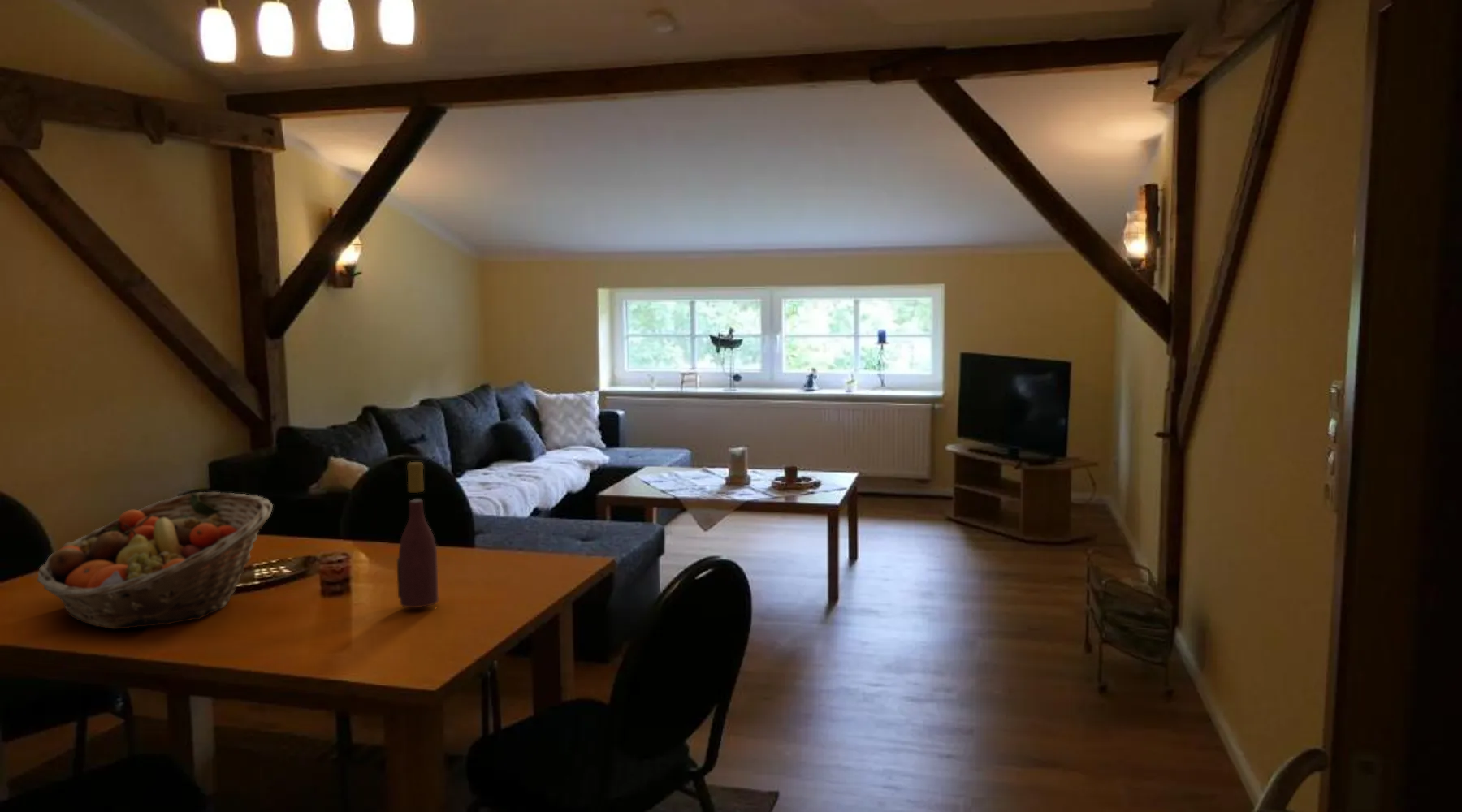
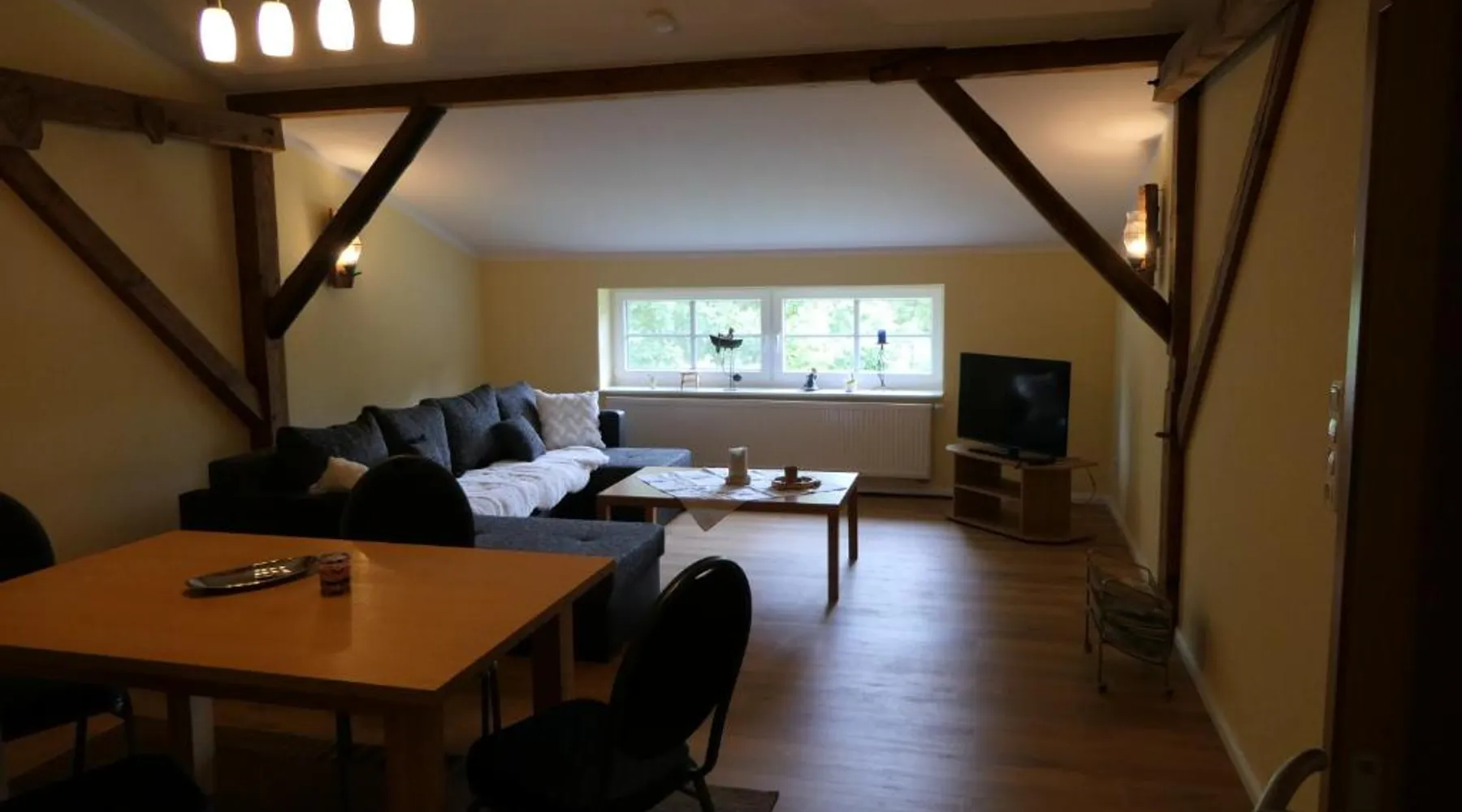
- wine bottle [396,461,439,608]
- fruit basket [36,491,274,630]
